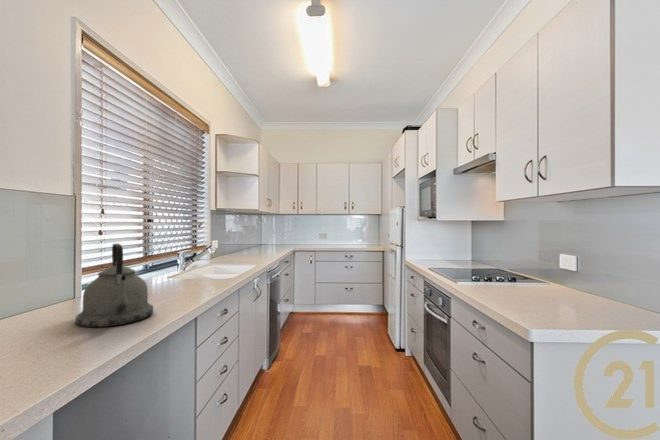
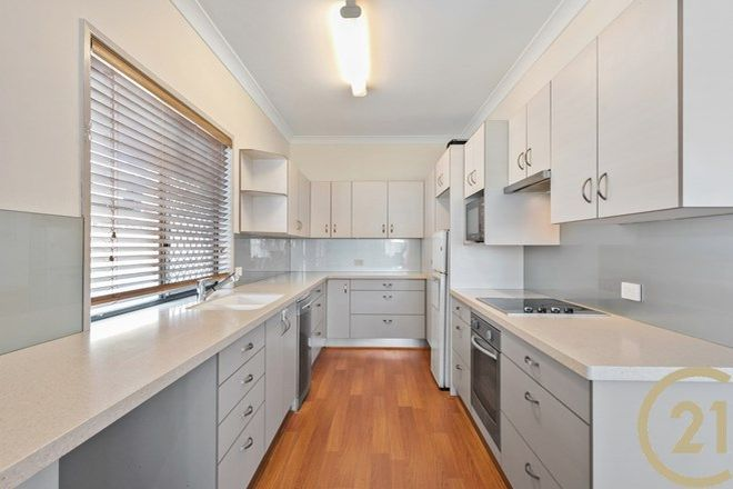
- kettle [74,243,154,328]
